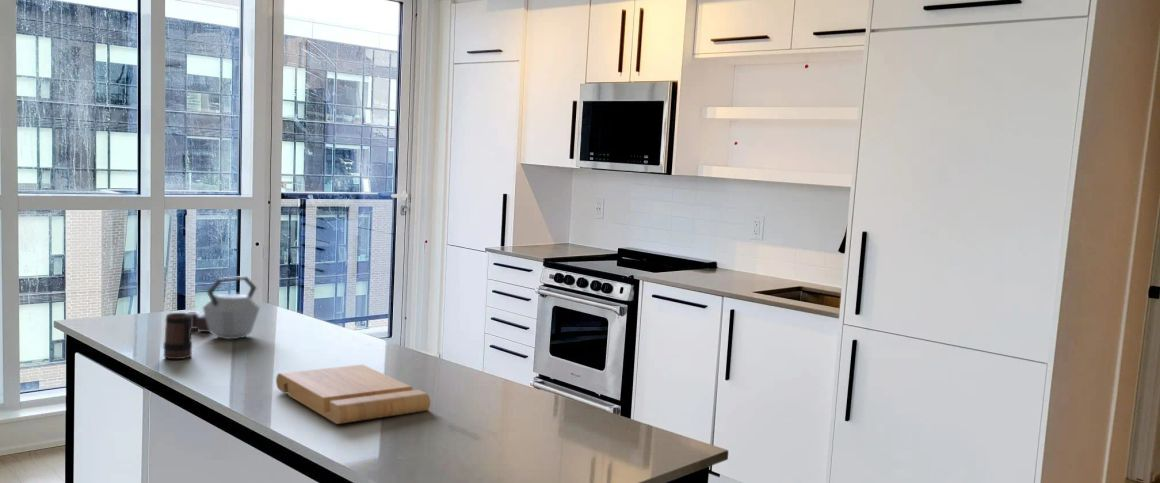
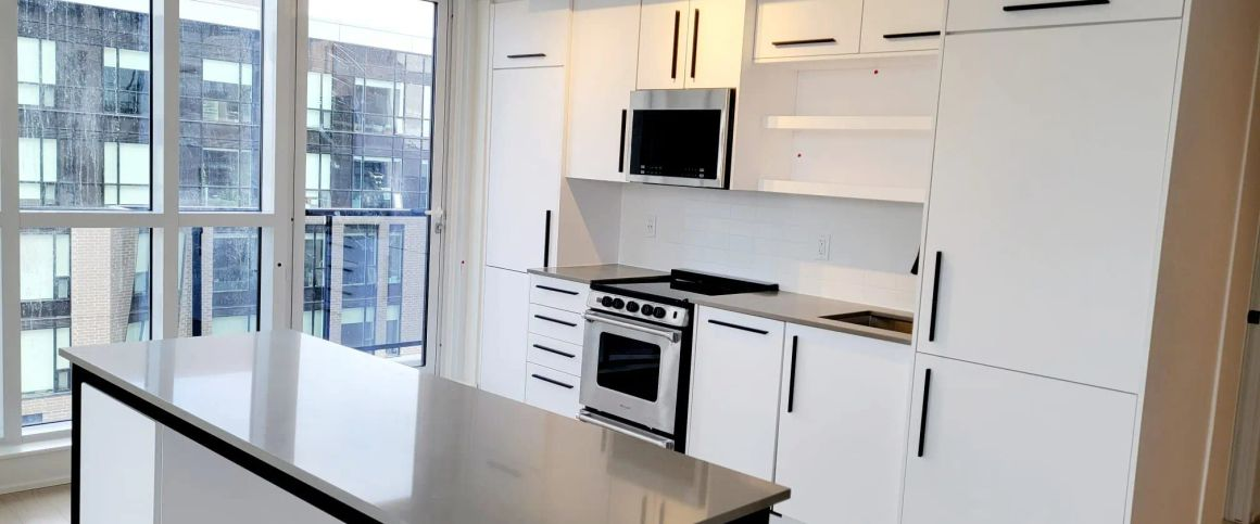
- cutting board [275,364,431,425]
- mug [162,312,193,360]
- kettle [184,275,261,340]
